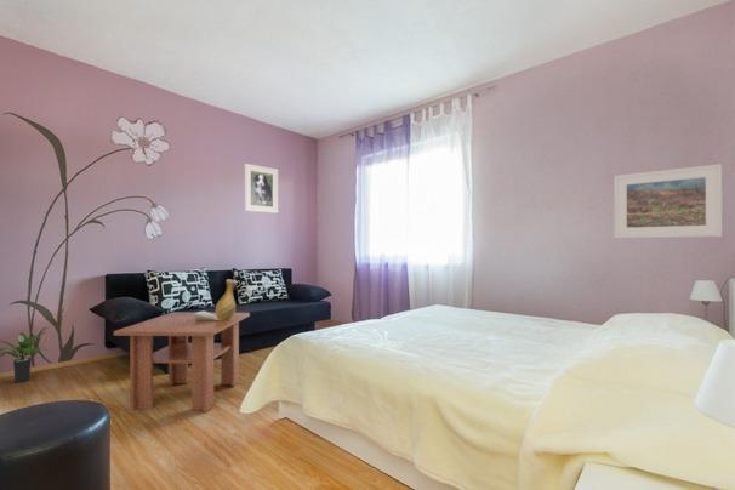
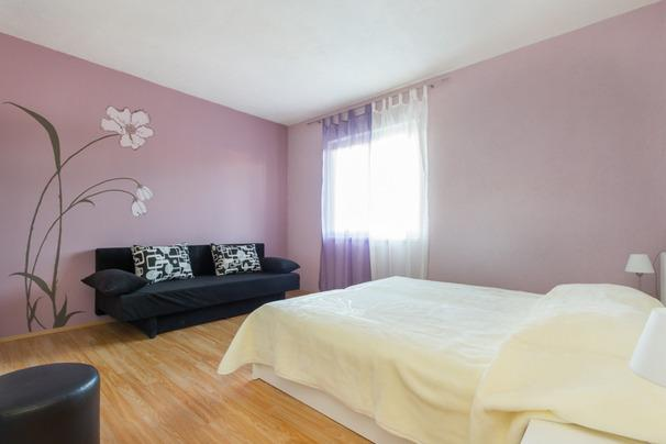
- vase [194,278,239,320]
- potted plant [0,330,49,383]
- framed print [612,163,723,239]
- coffee table [113,310,251,414]
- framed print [243,163,279,215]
